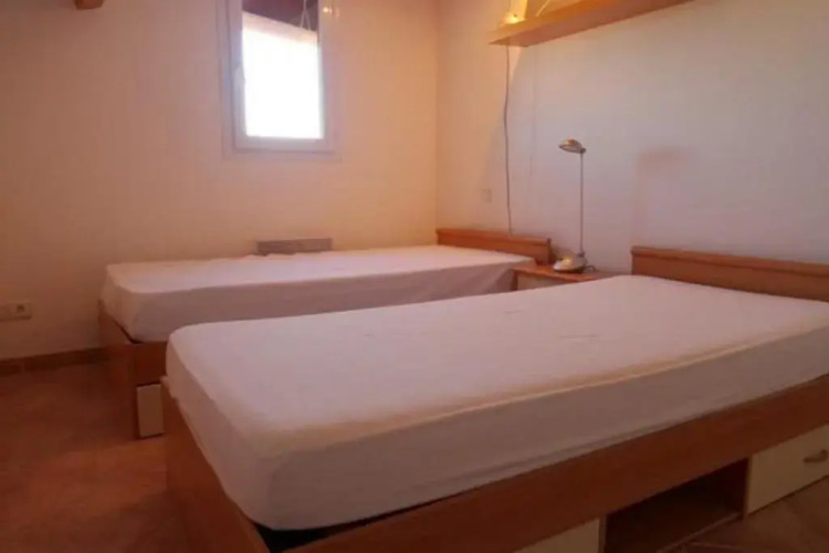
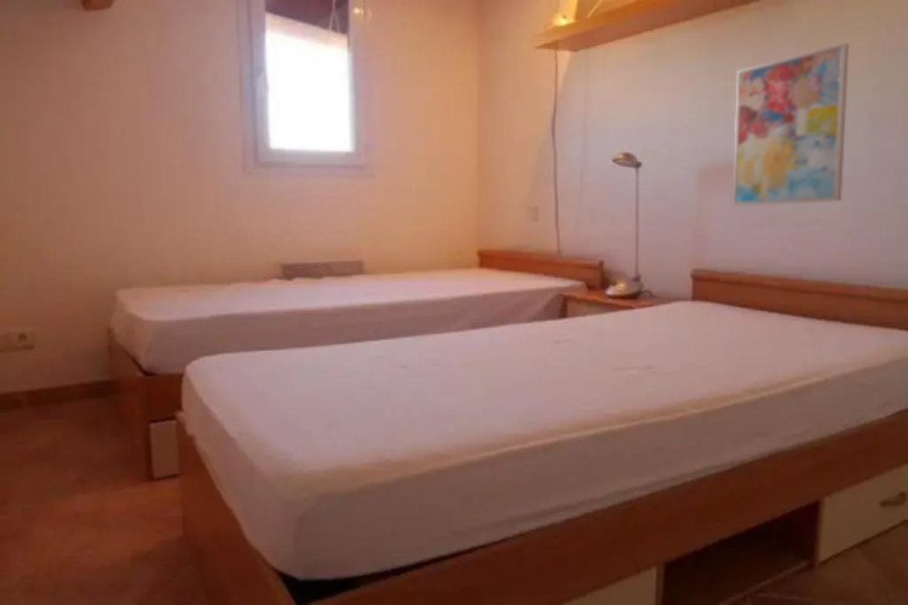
+ wall art [732,42,850,207]
